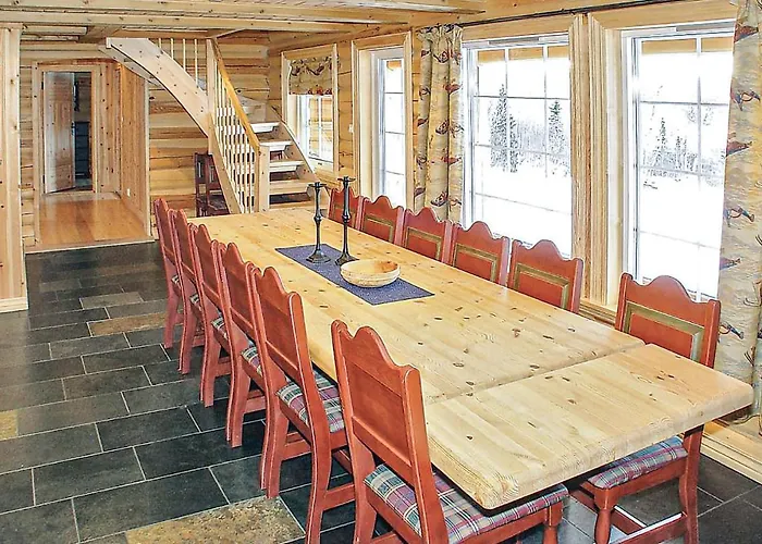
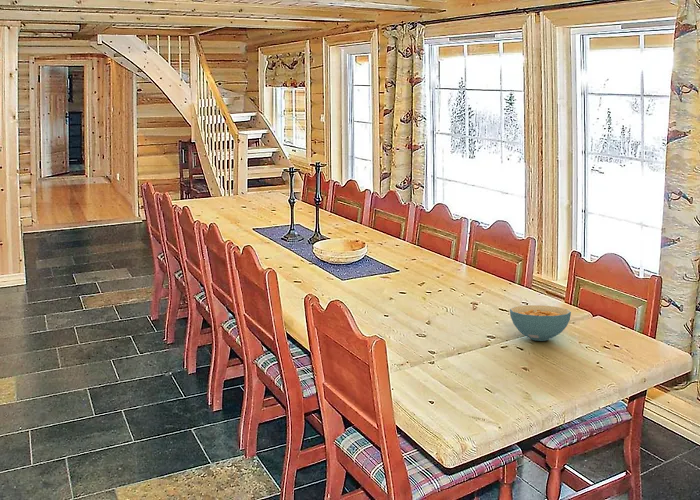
+ cereal bowl [509,304,572,342]
